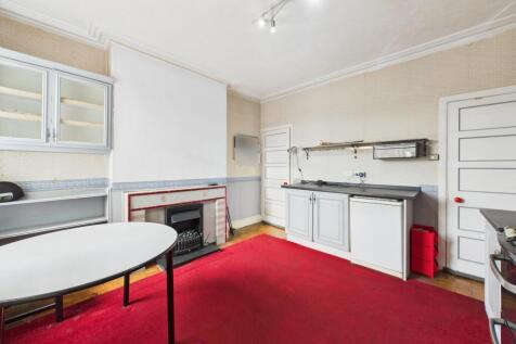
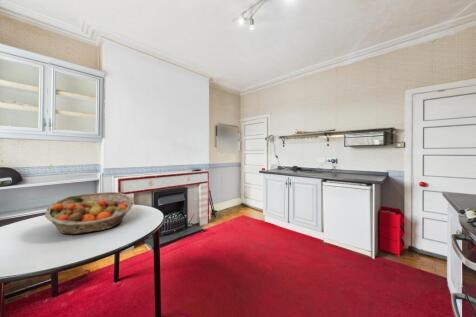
+ fruit basket [44,191,134,235]
